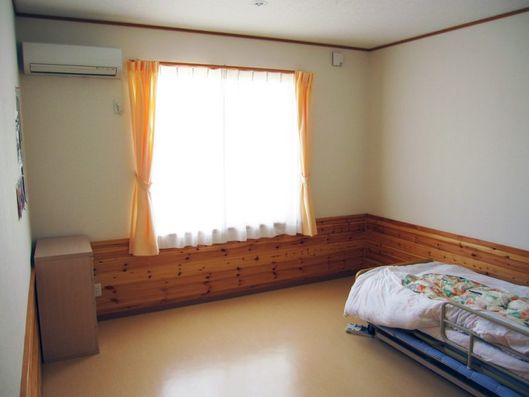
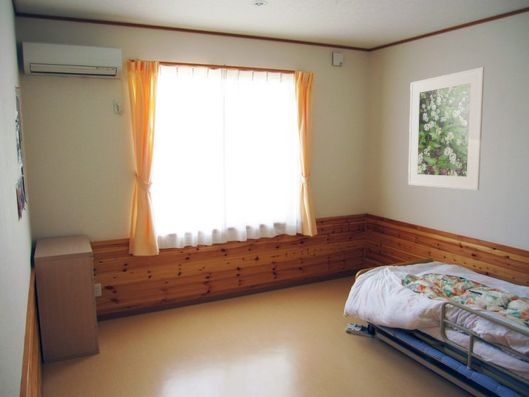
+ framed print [407,66,486,191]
